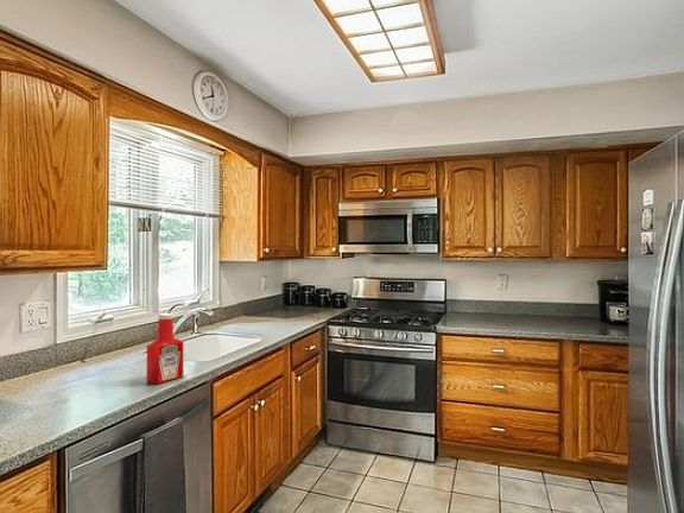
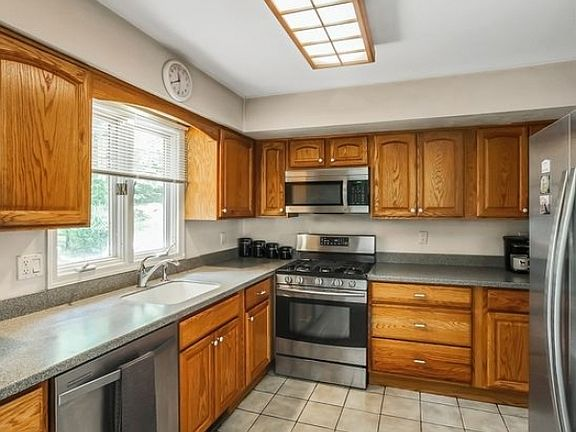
- soap bottle [146,312,184,385]
